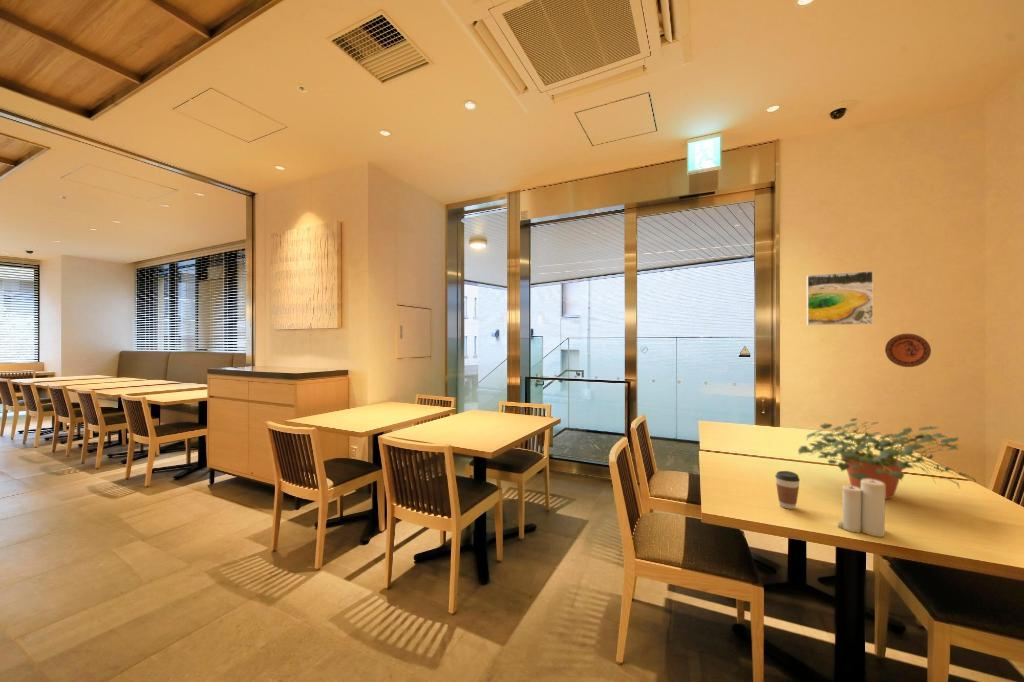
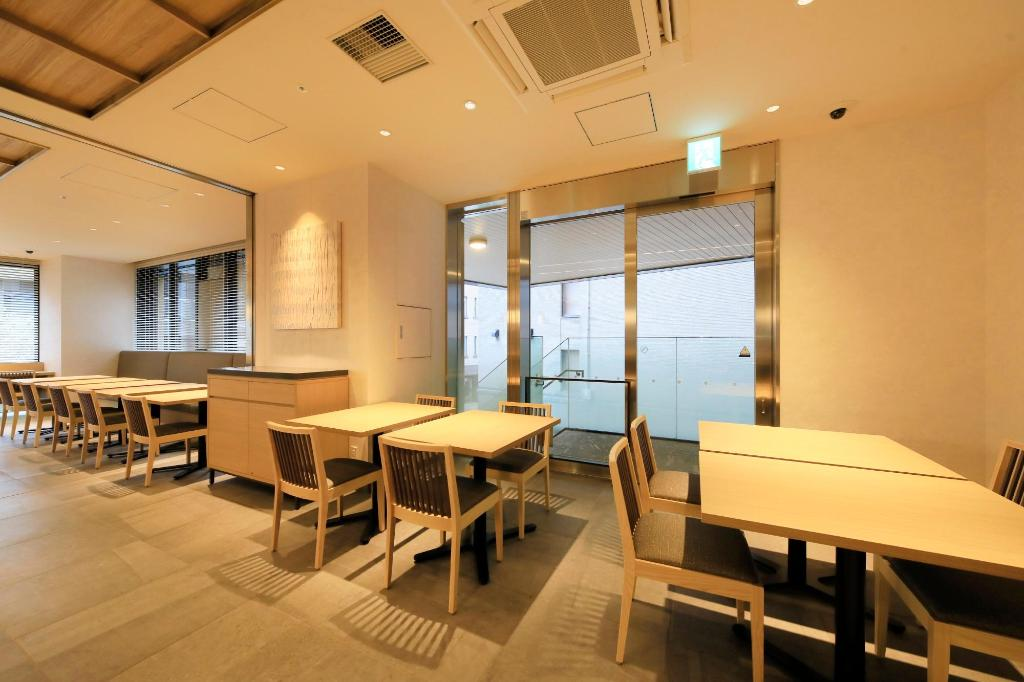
- decorative plate [884,333,932,368]
- coffee cup [774,470,801,510]
- candle [837,479,886,538]
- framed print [806,270,874,326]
- potted plant [797,417,977,500]
